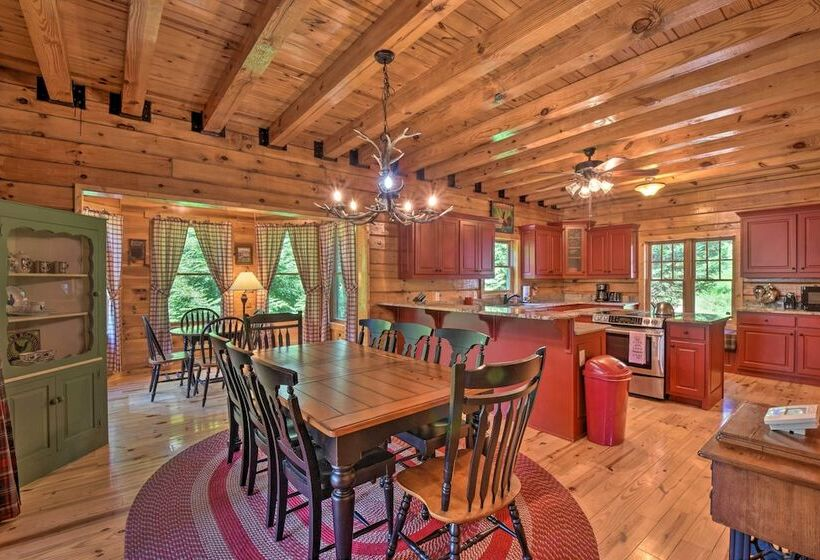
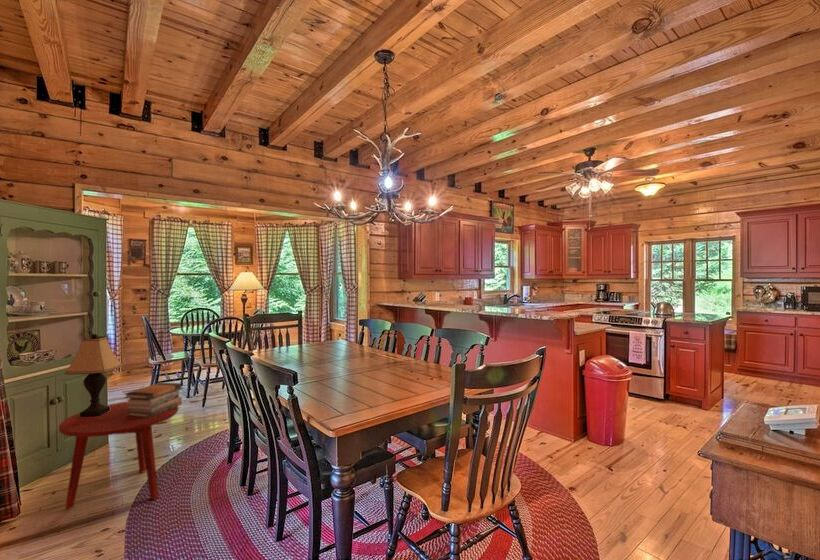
+ side table [58,401,179,510]
+ lamp [63,333,124,417]
+ book stack [123,381,183,418]
